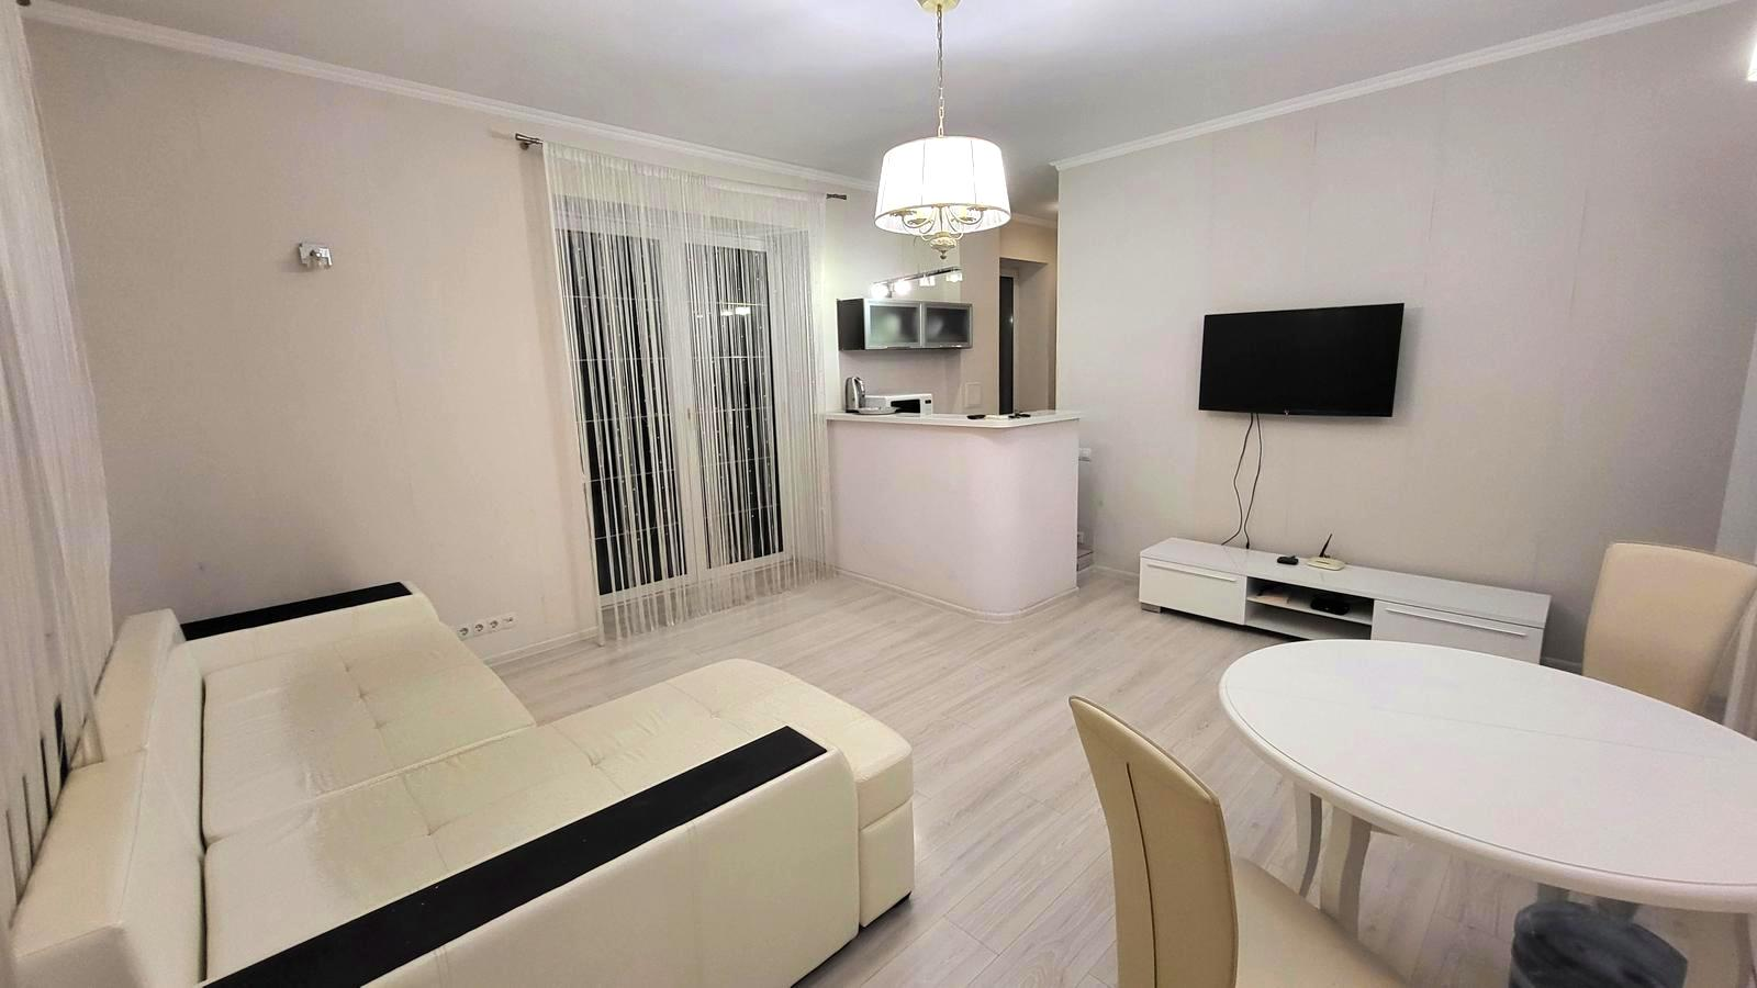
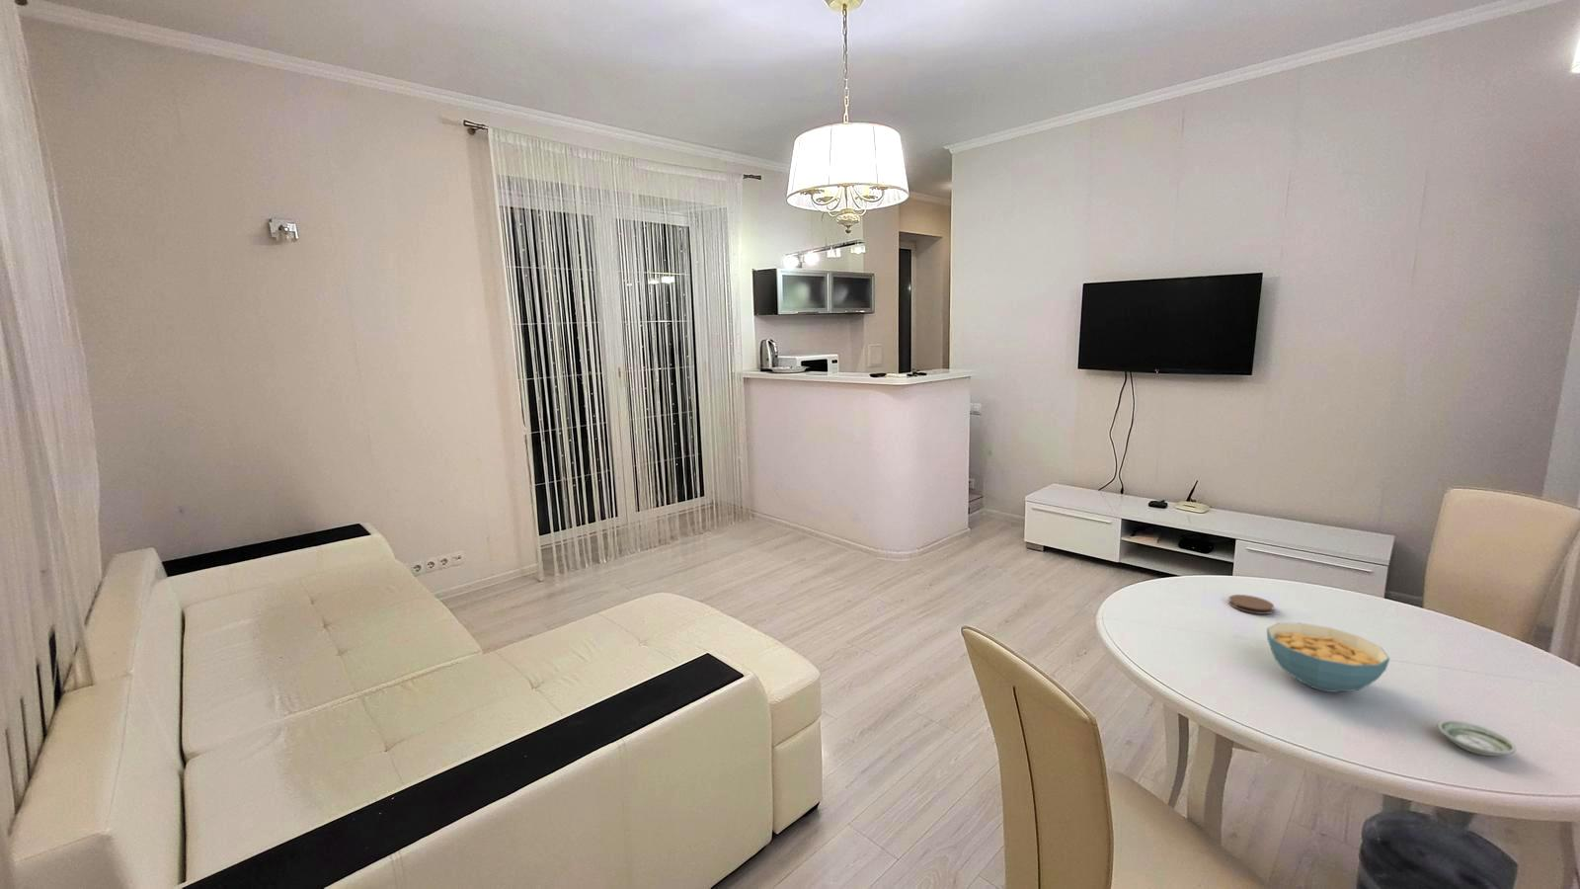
+ coaster [1227,594,1275,615]
+ cereal bowl [1266,622,1390,693]
+ saucer [1437,719,1517,757]
